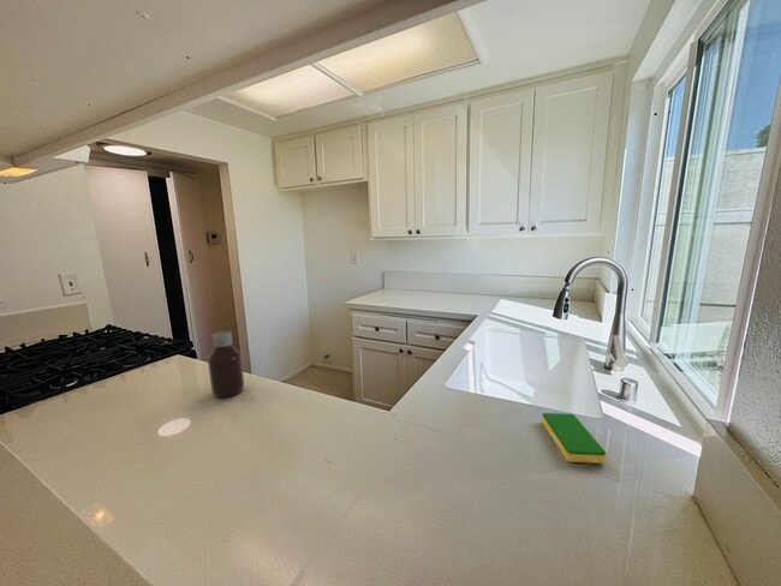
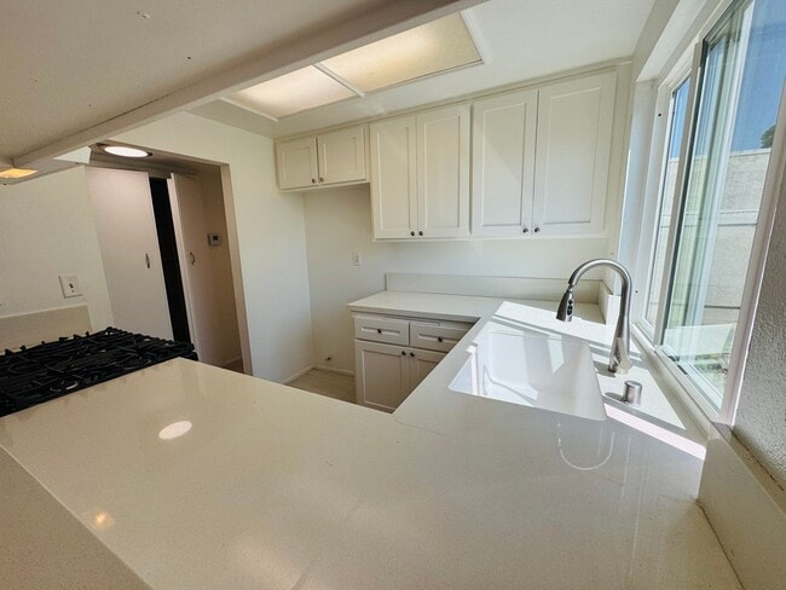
- dish sponge [541,412,607,465]
- bottle [207,330,245,399]
